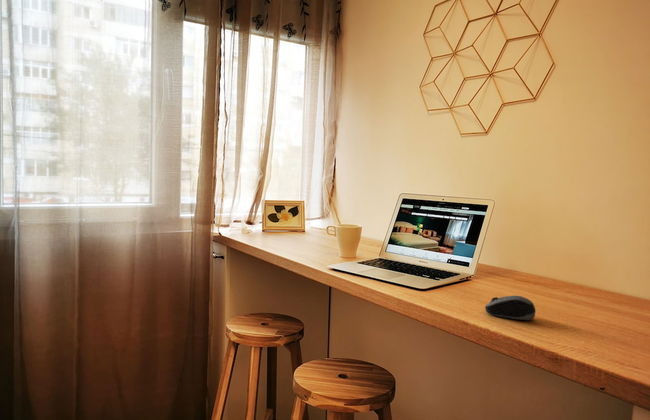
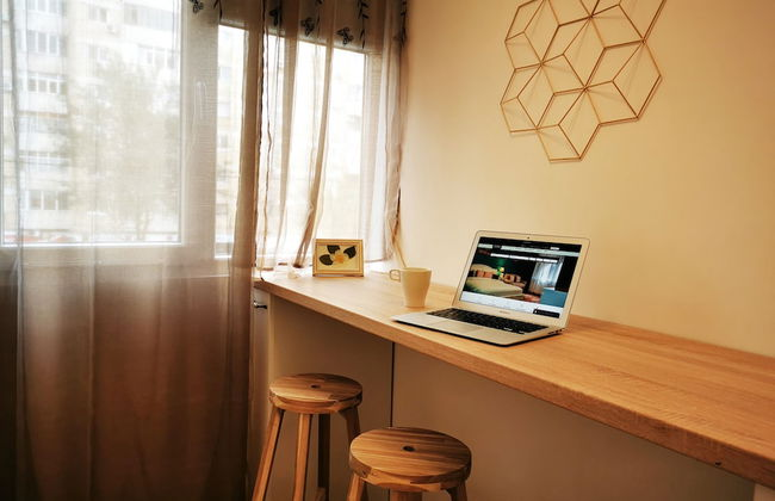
- computer mouse [484,295,536,321]
